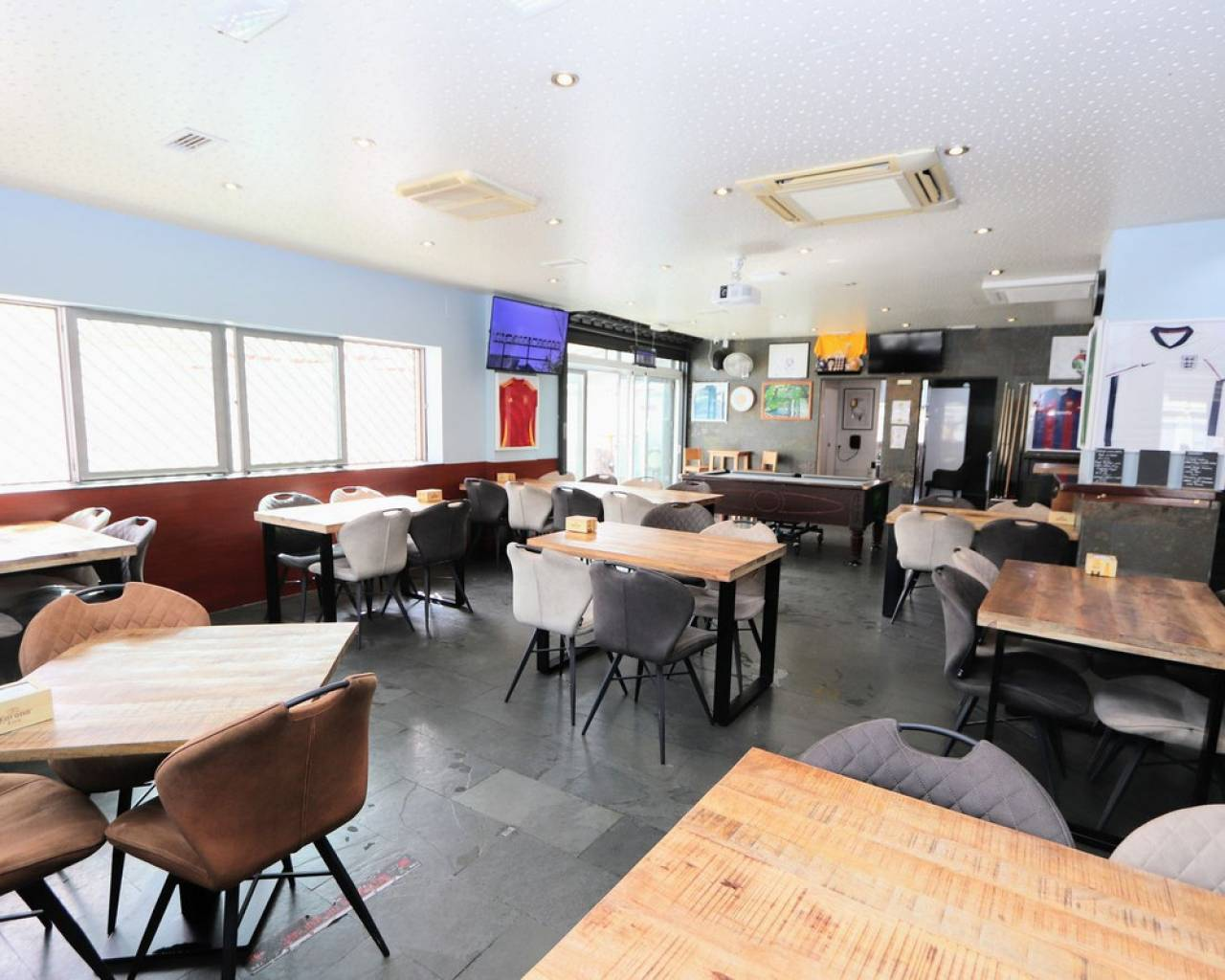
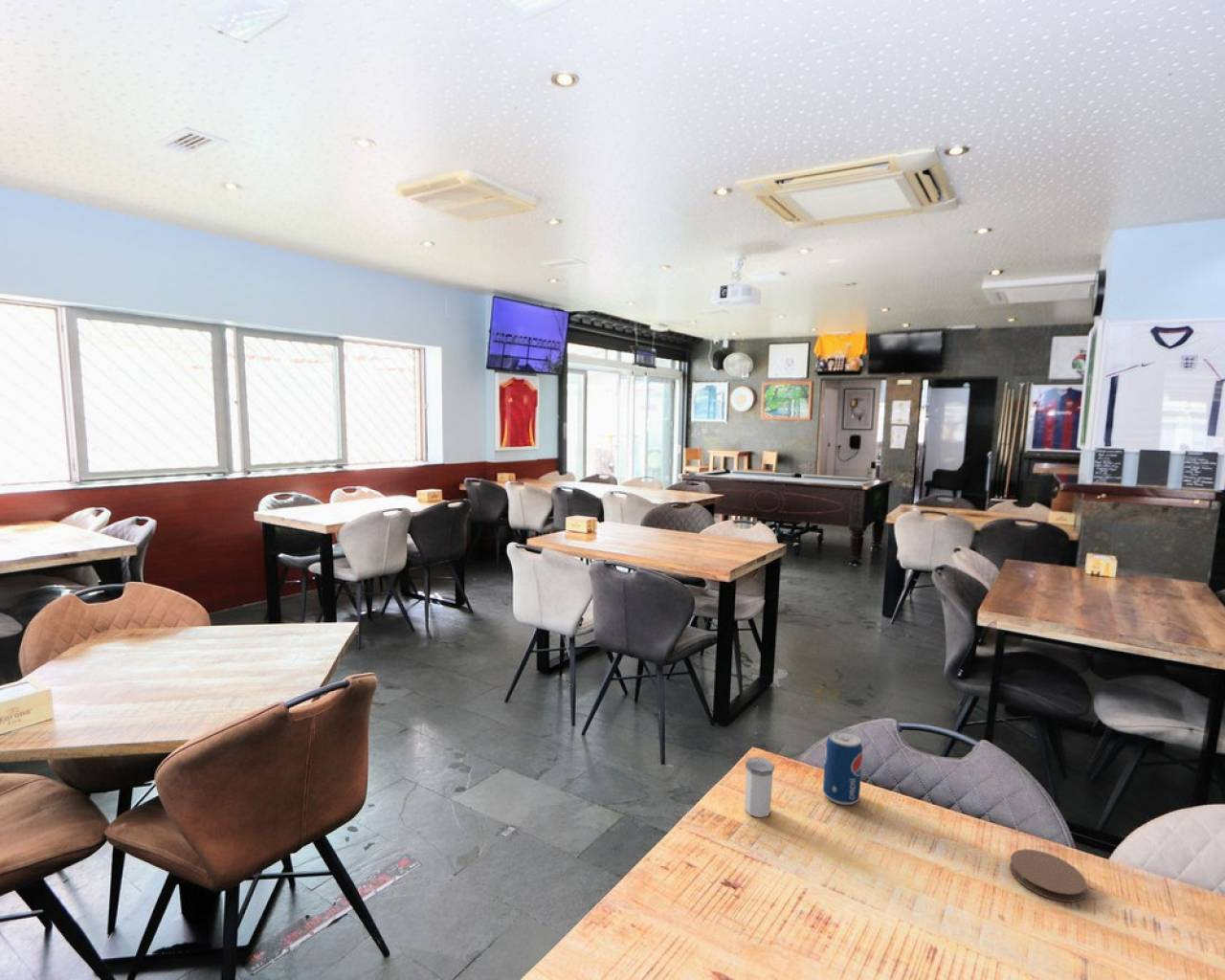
+ beverage can [822,730,863,806]
+ coaster [1009,848,1087,903]
+ salt shaker [744,756,775,818]
